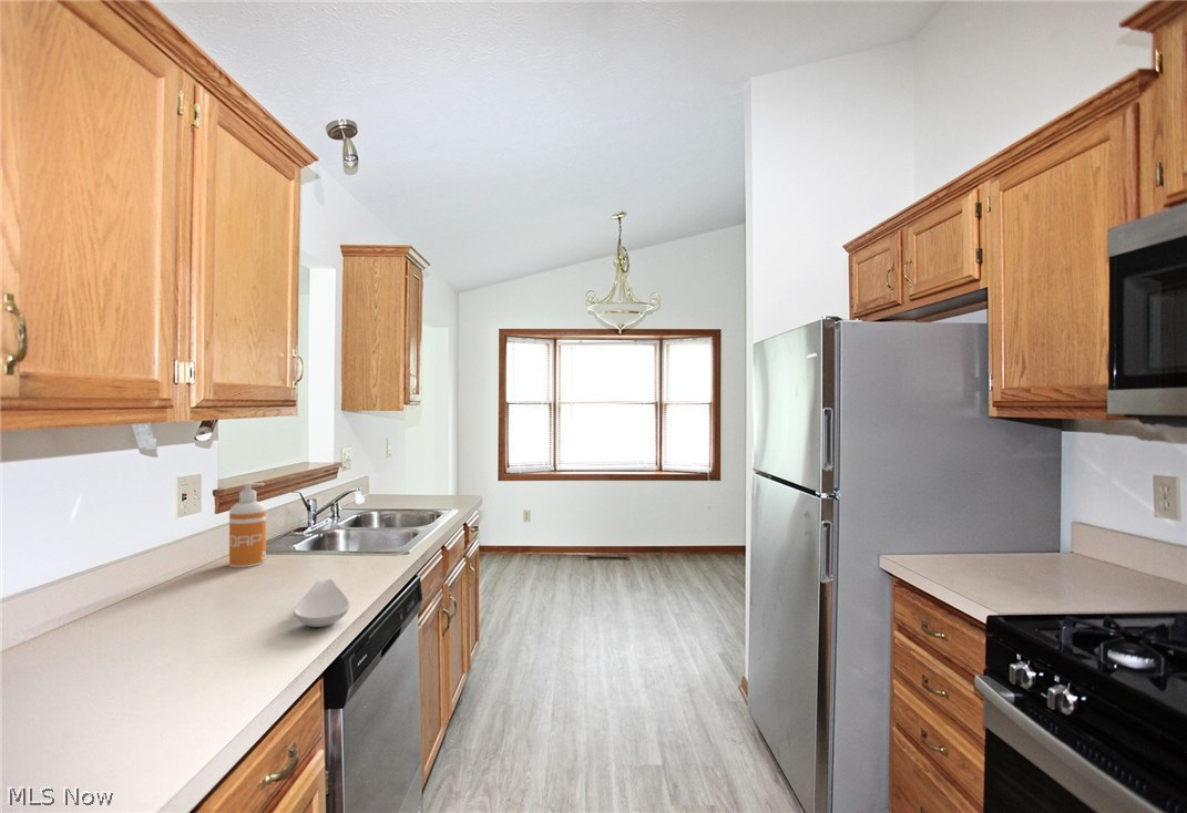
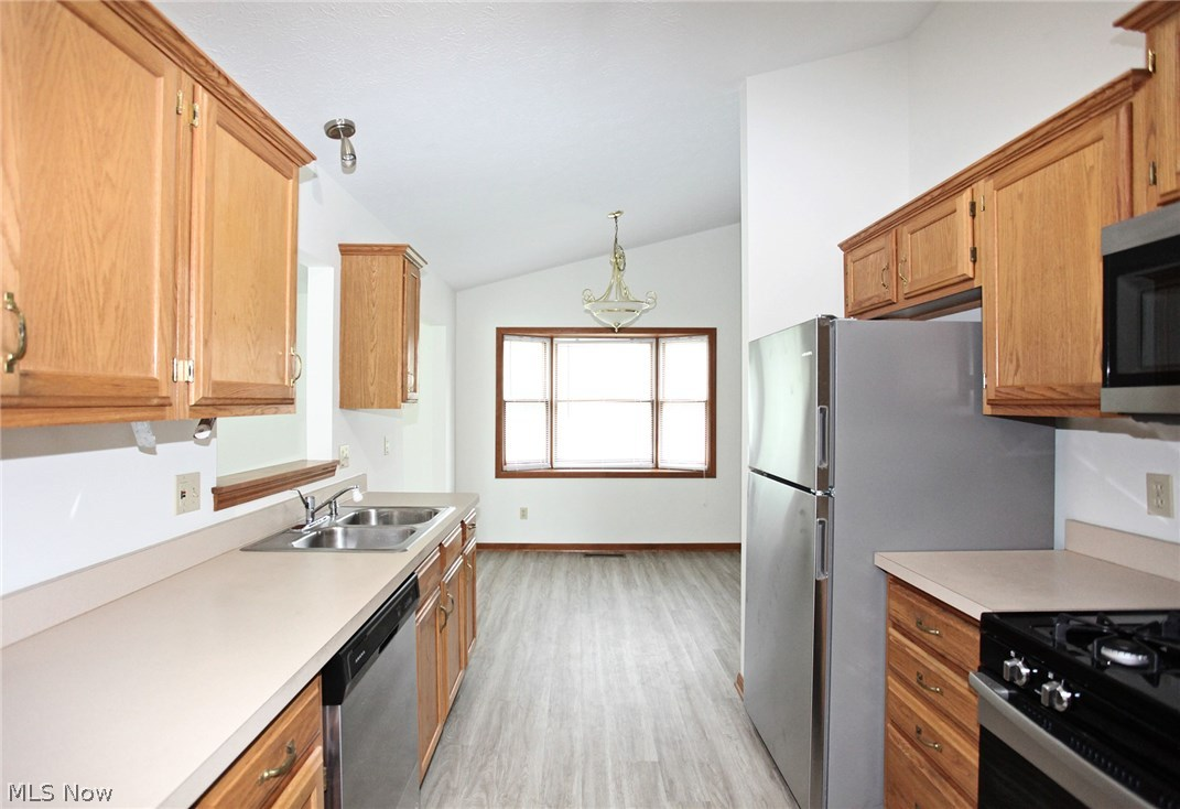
- spoon rest [293,576,351,628]
- soap dispenser [228,482,267,568]
